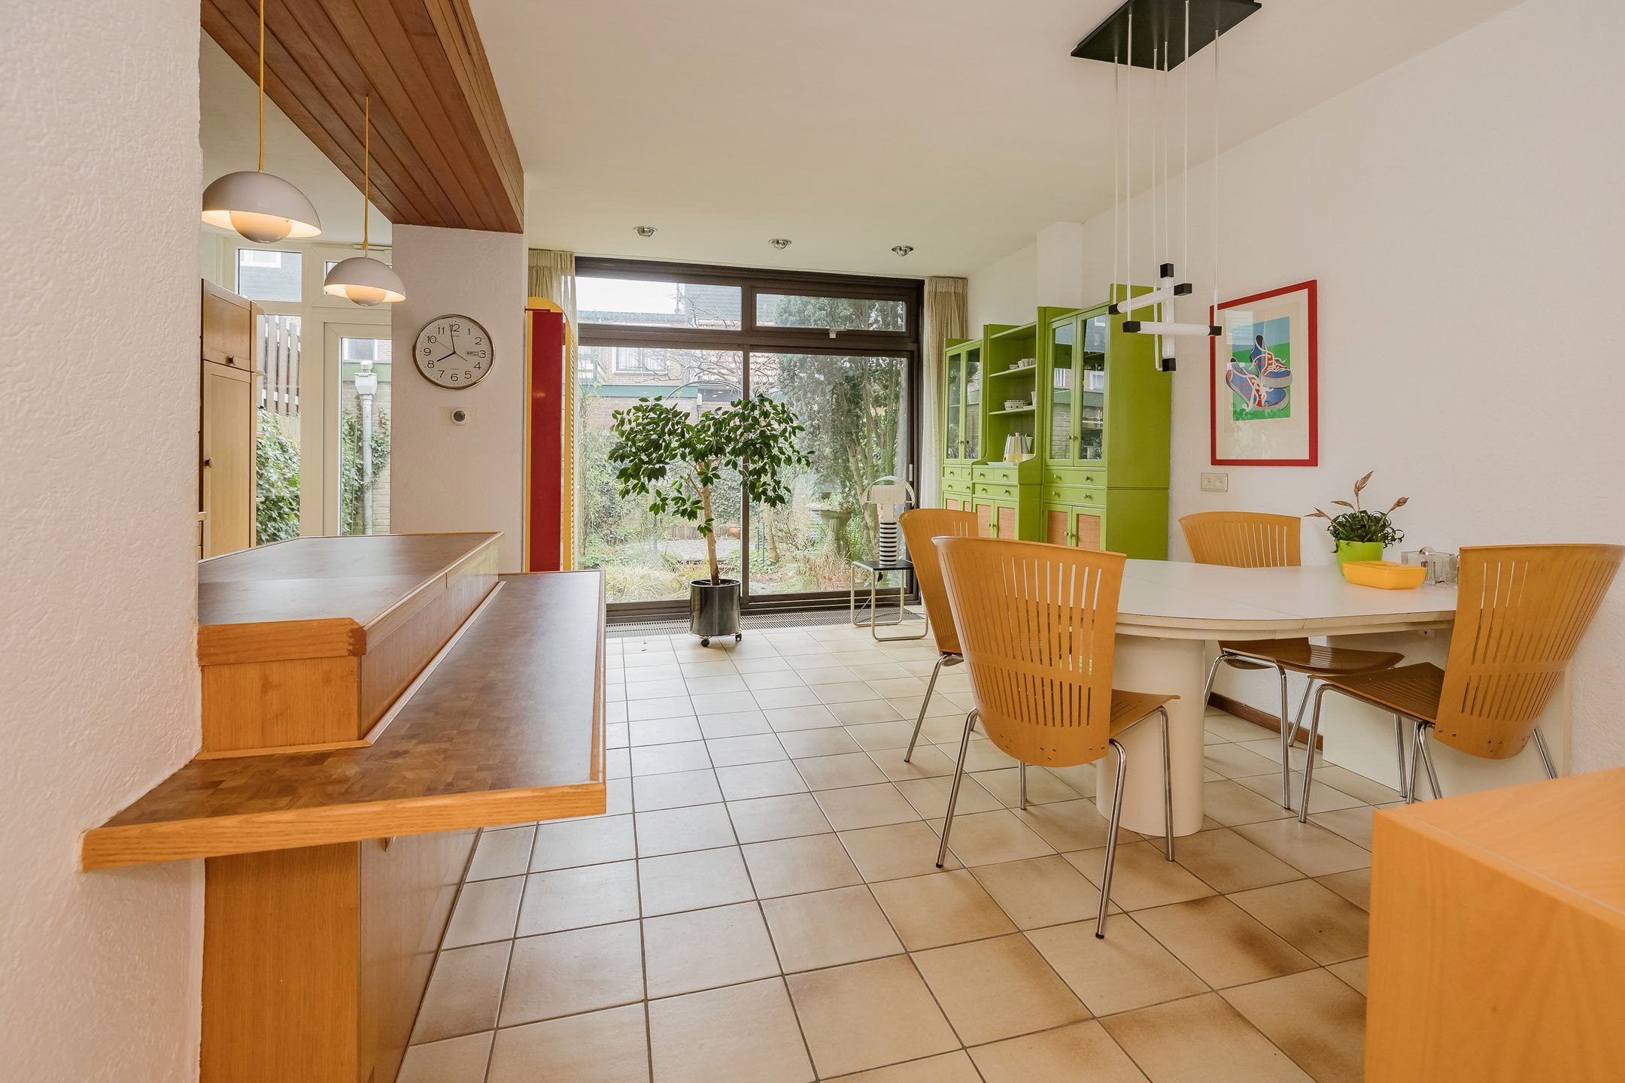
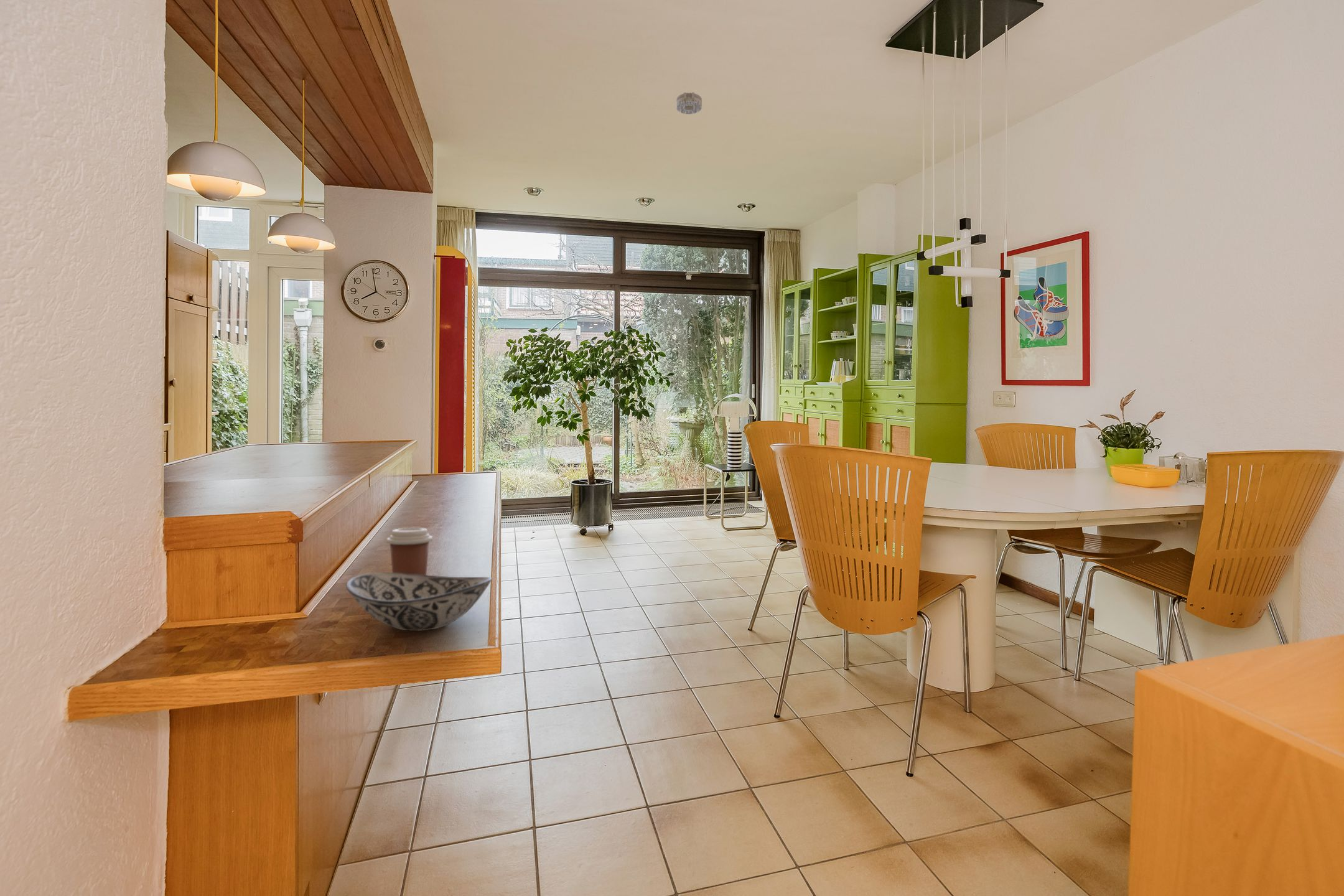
+ smoke detector [676,92,702,115]
+ coffee cup [386,527,433,575]
+ decorative bowl [345,572,493,632]
